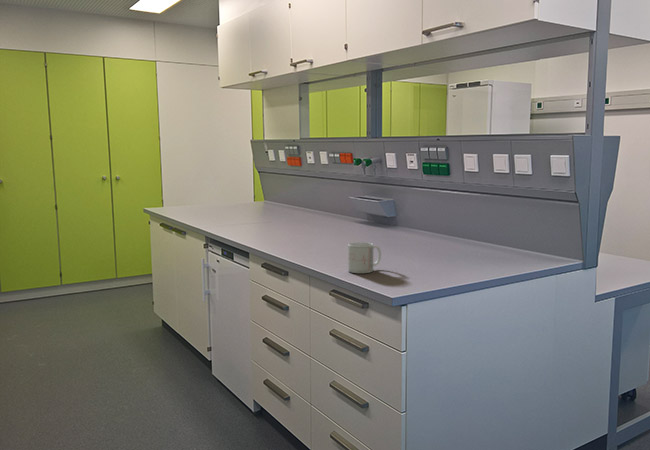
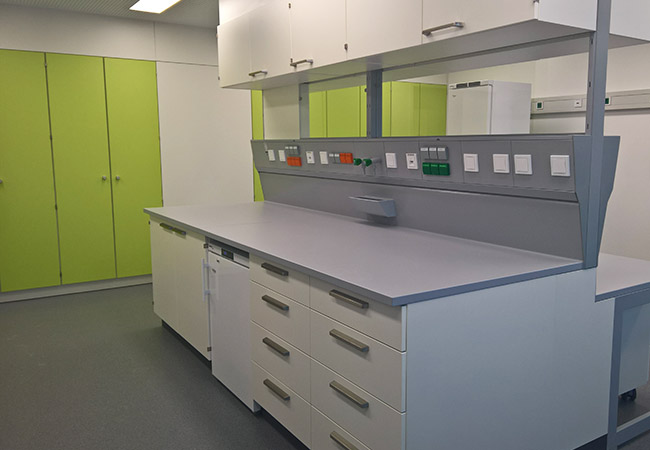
- mug [347,241,382,274]
